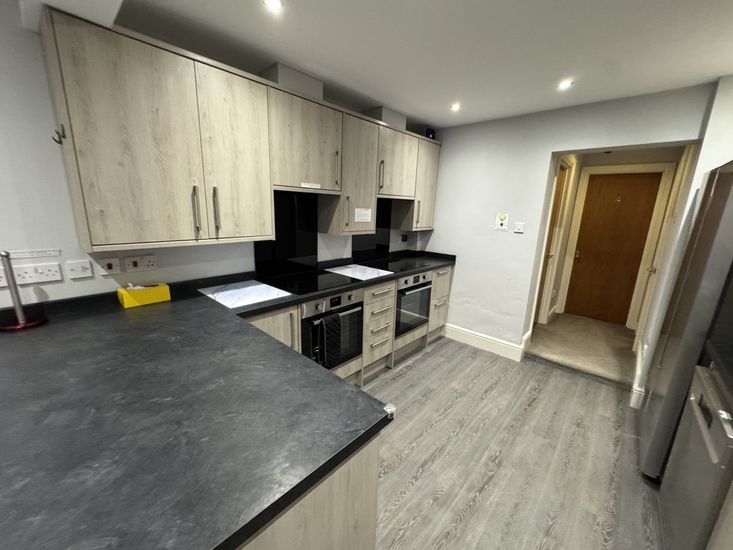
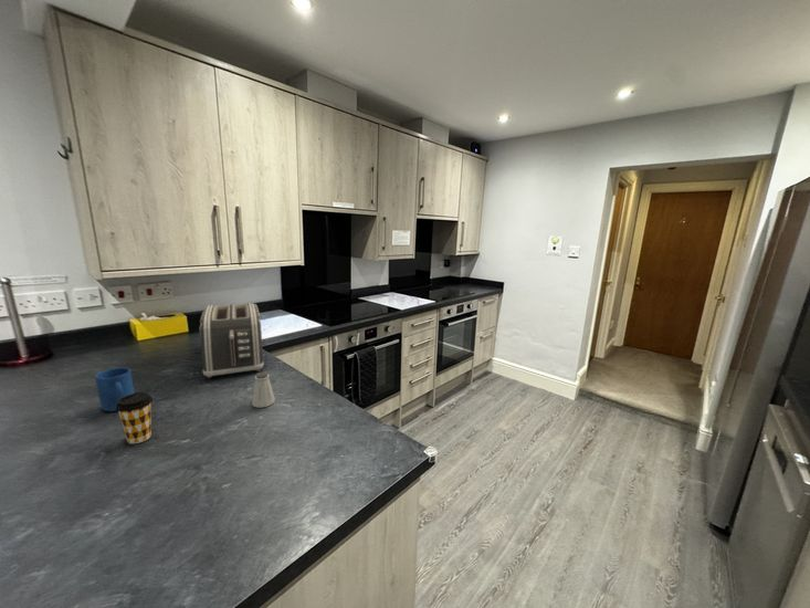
+ coffee cup [115,391,154,444]
+ saltshaker [251,371,276,409]
+ toaster [199,302,264,379]
+ mug [94,366,135,412]
